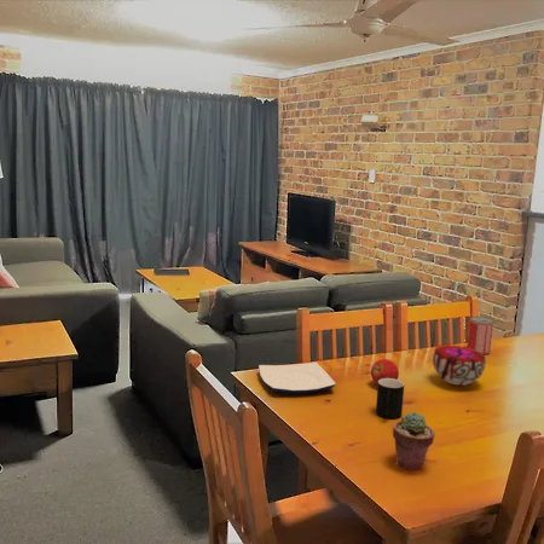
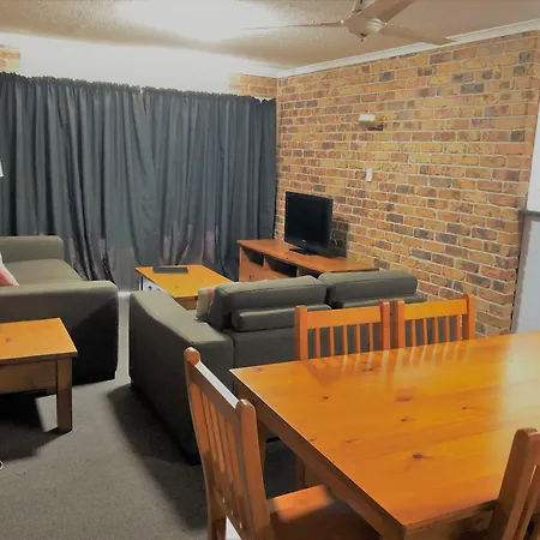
- cup [375,378,405,419]
- fruit [370,358,400,386]
- decorative bowl [432,343,487,387]
- plate [257,361,337,394]
- beer can [465,316,494,355]
- potted succulent [392,411,436,471]
